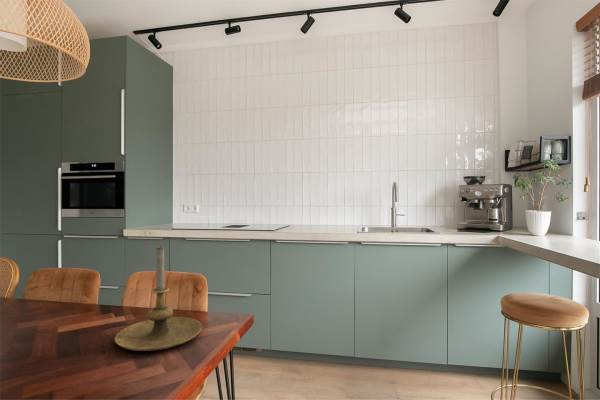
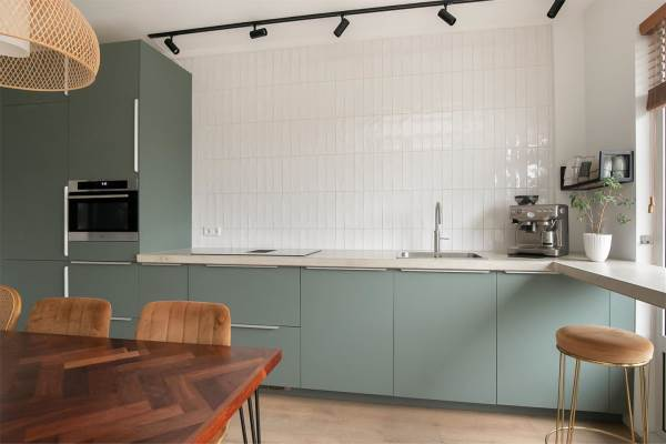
- candle holder [114,246,203,352]
